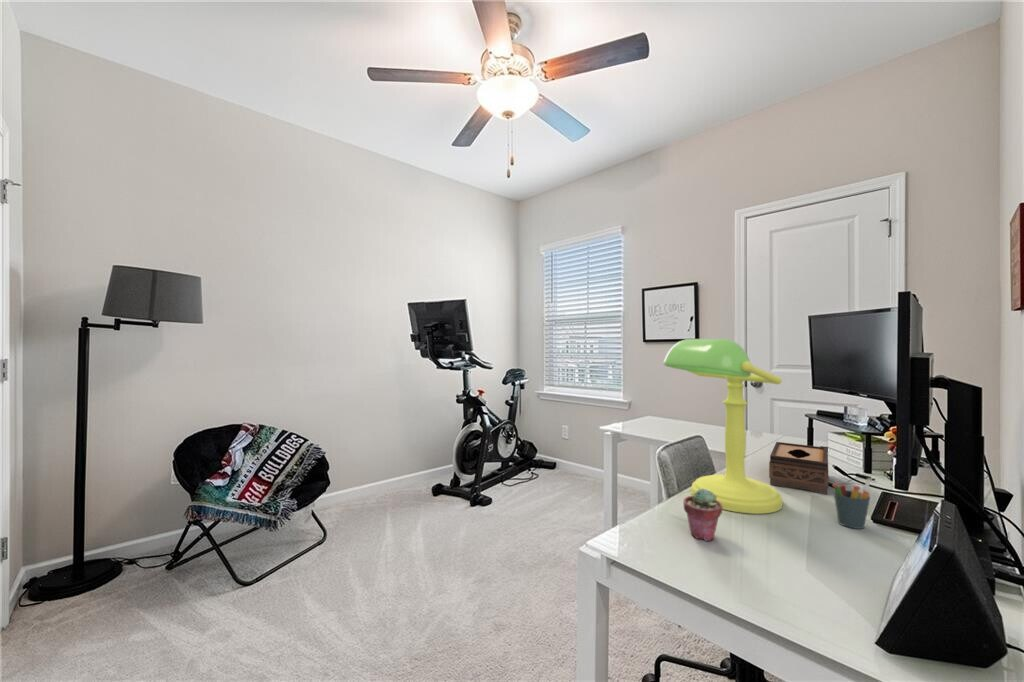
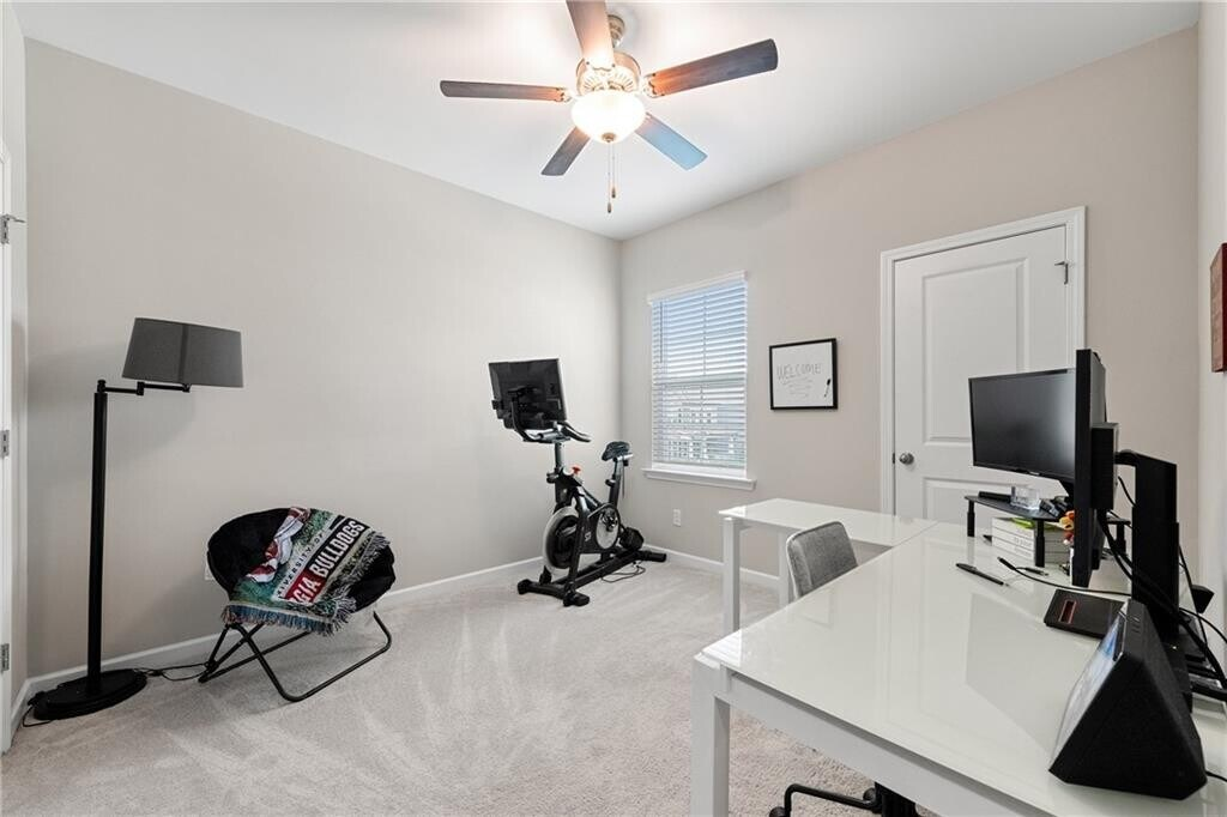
- pen holder [832,477,872,530]
- potted succulent [682,488,723,542]
- desk lamp [663,338,783,515]
- tissue box [768,441,829,495]
